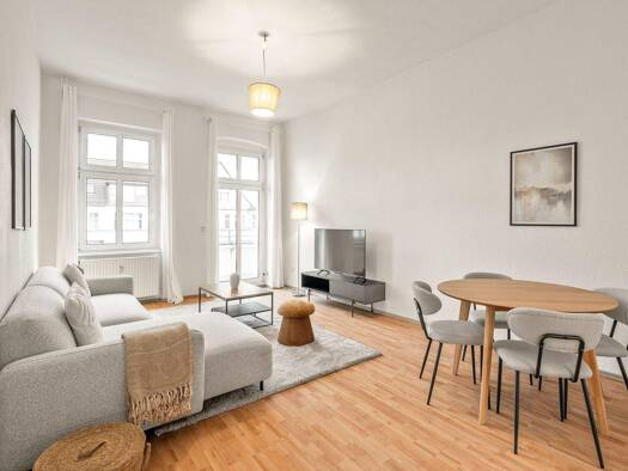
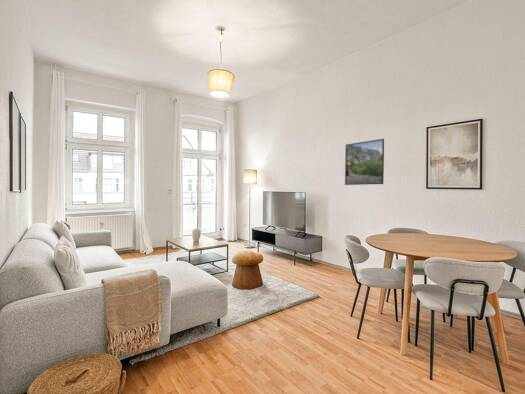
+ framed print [344,138,385,186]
